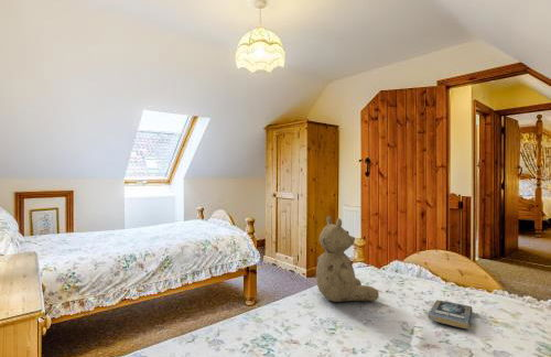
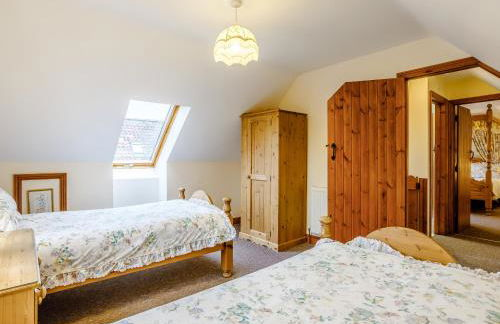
- teddy bear [315,215,380,303]
- book [426,299,474,329]
